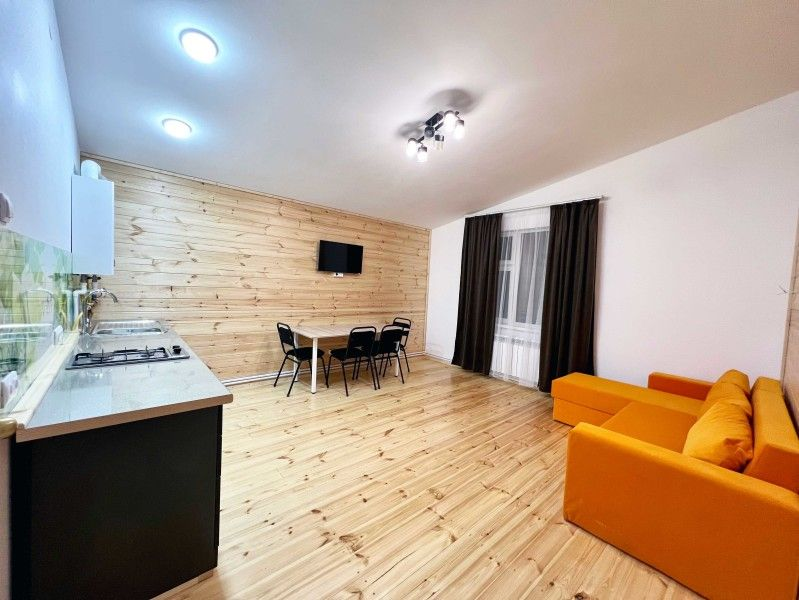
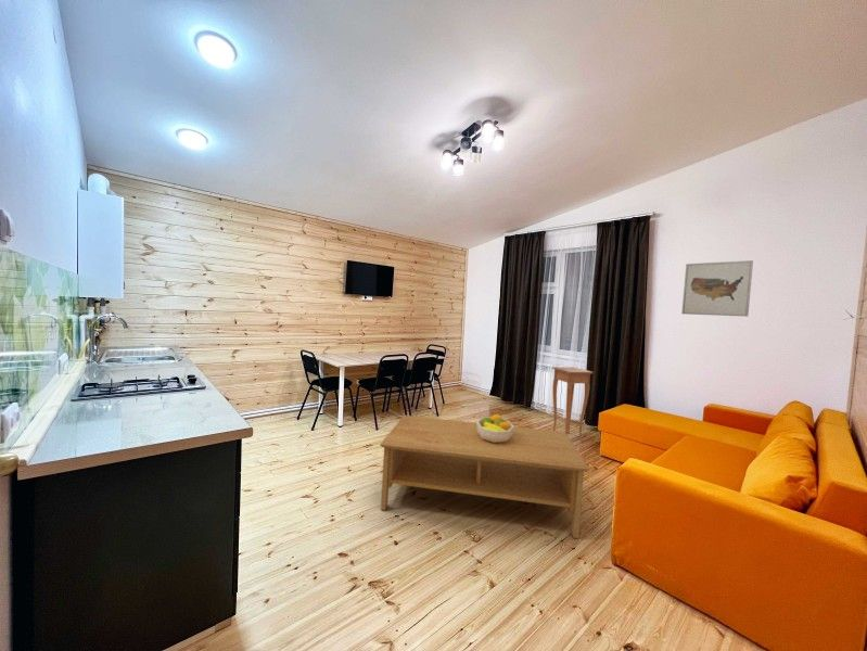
+ fruit bowl [476,413,514,443]
+ wall art [680,259,754,318]
+ coffee table [379,414,590,539]
+ side table [551,366,594,442]
